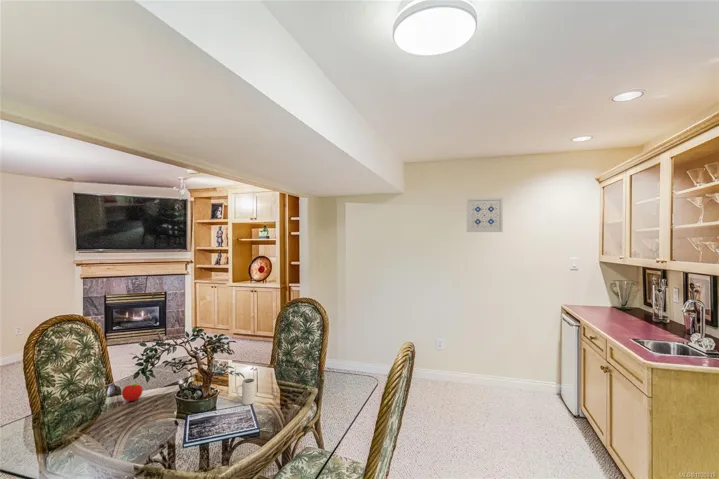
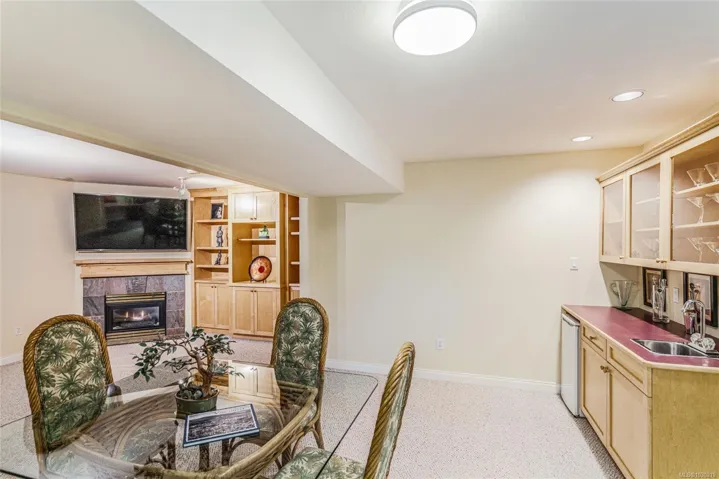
- wall art [466,197,504,233]
- fruit [121,382,144,402]
- mug [235,377,256,406]
